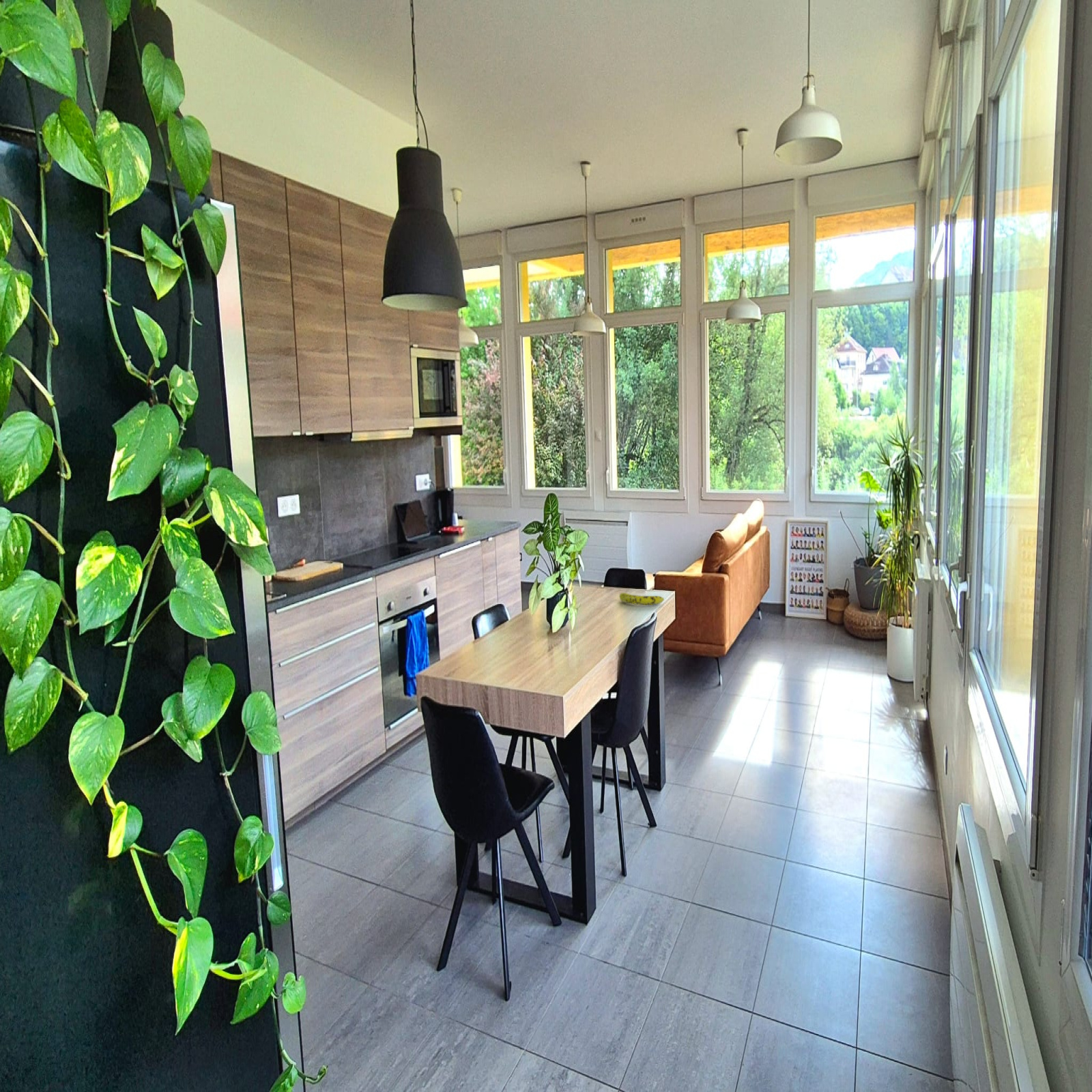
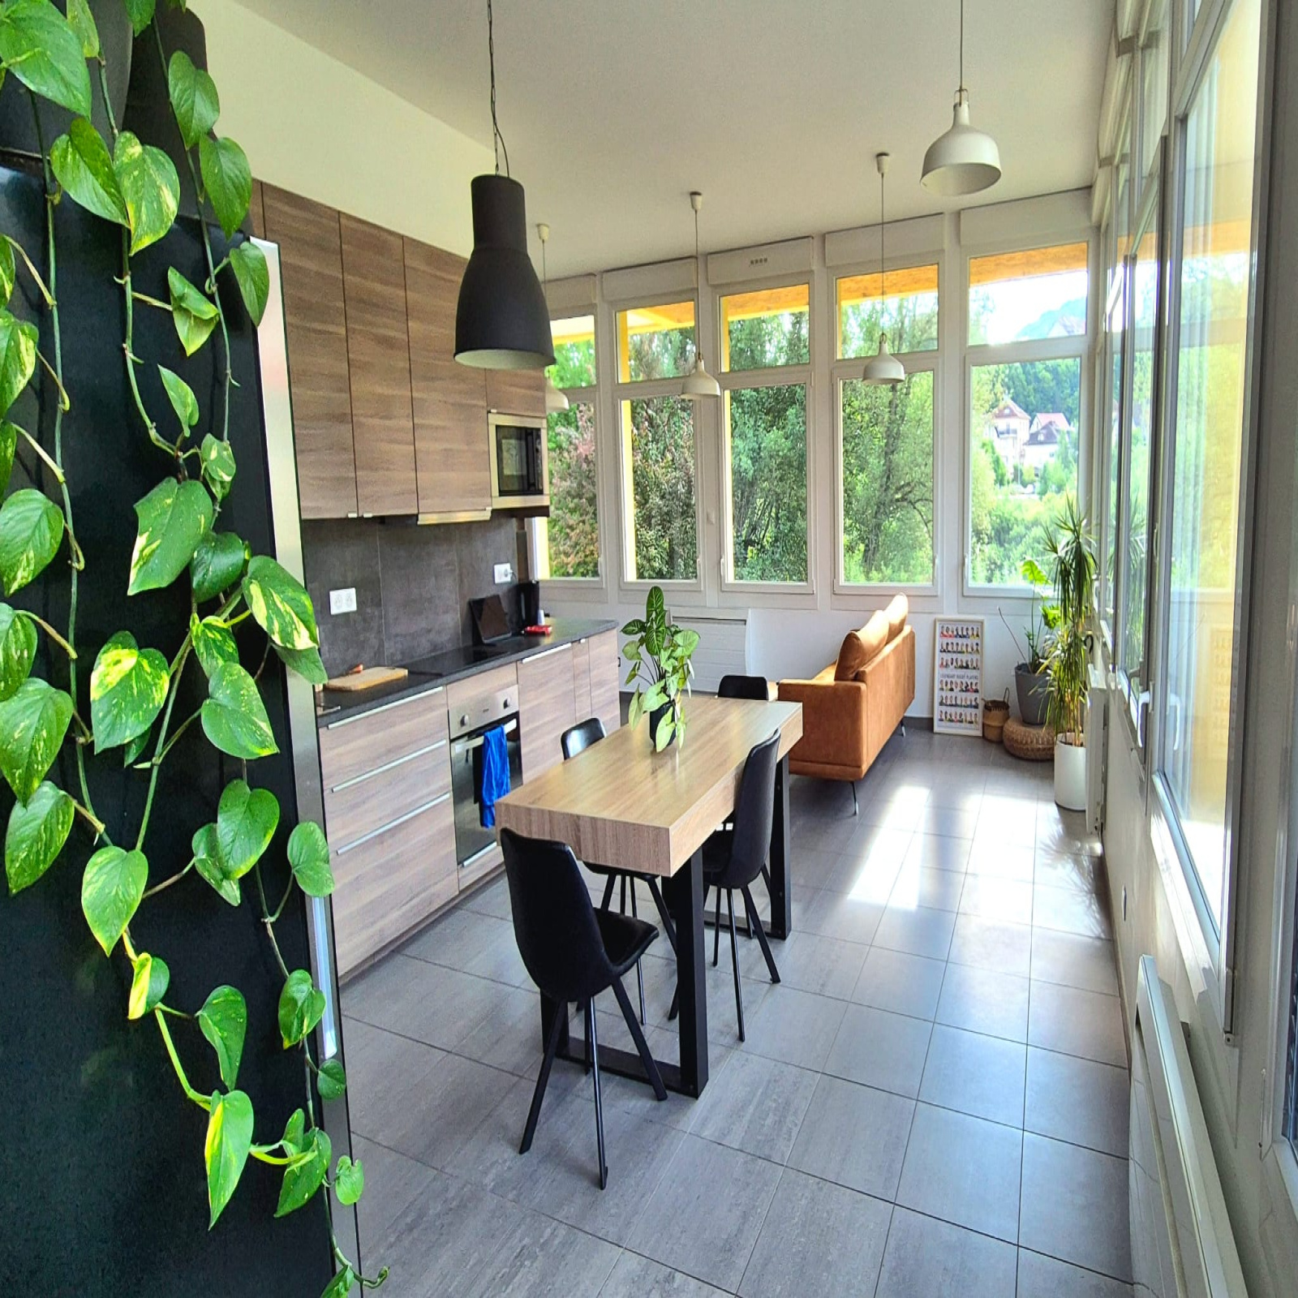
- fruit [619,592,665,605]
